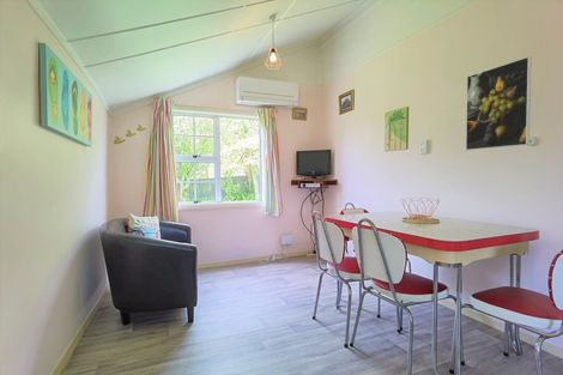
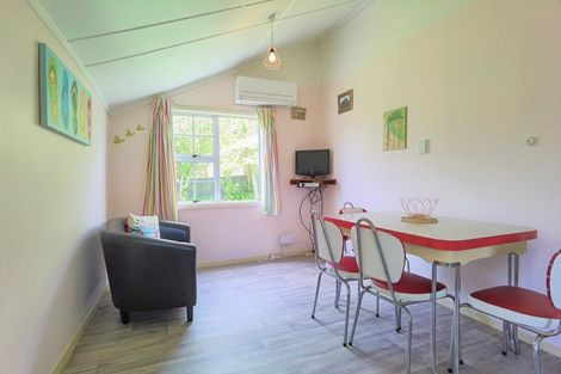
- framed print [465,55,532,151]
